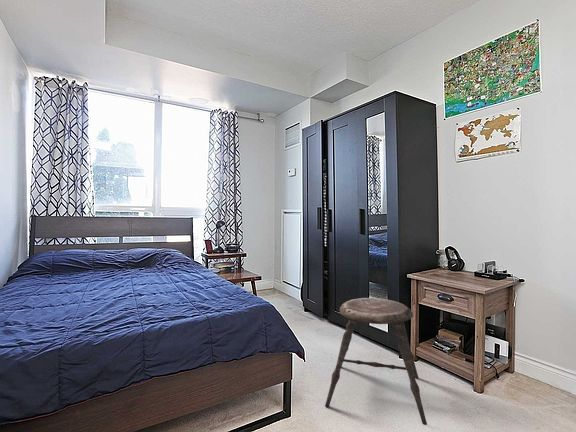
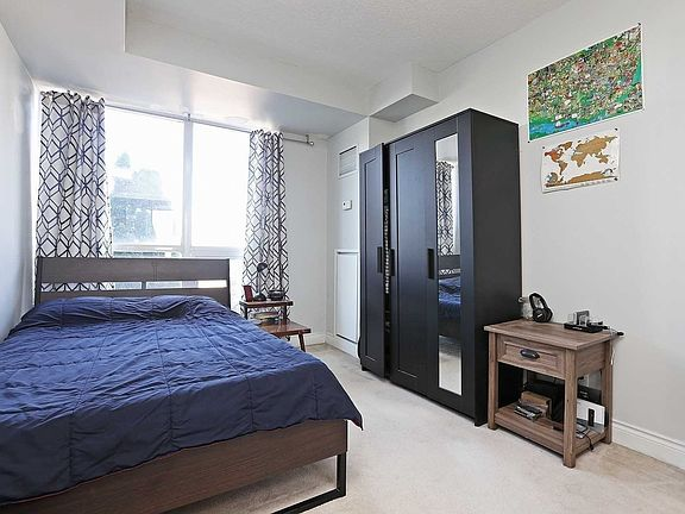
- stool [324,297,428,426]
